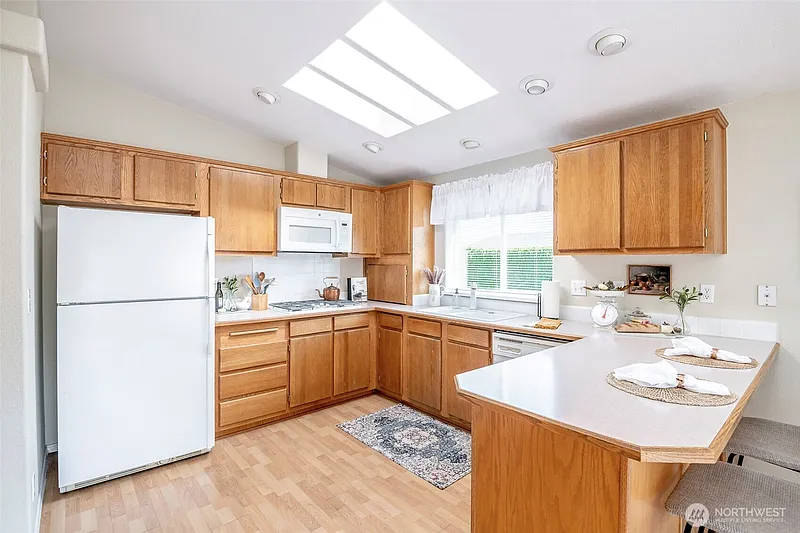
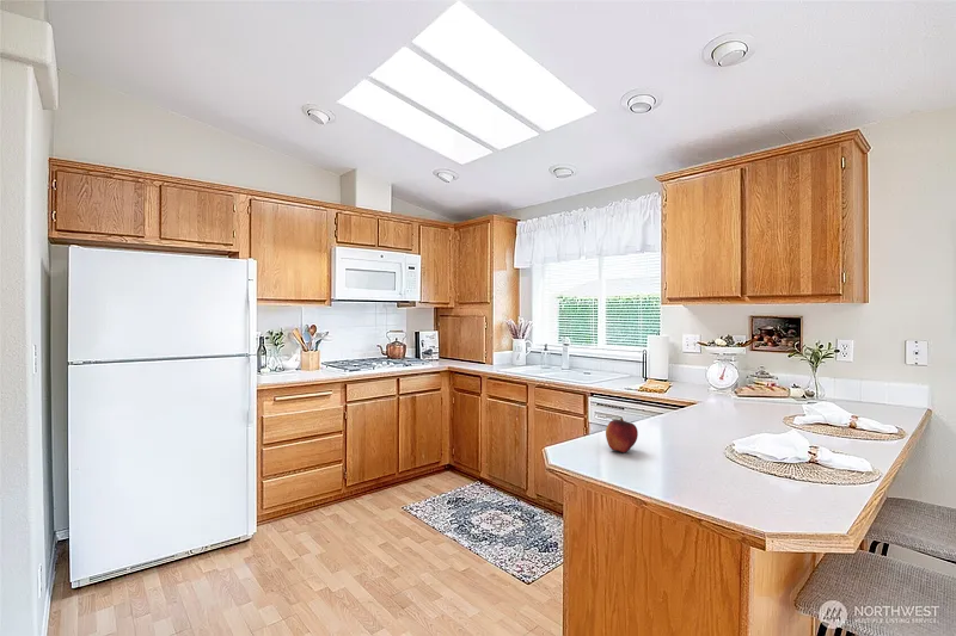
+ fruit [605,416,639,453]
